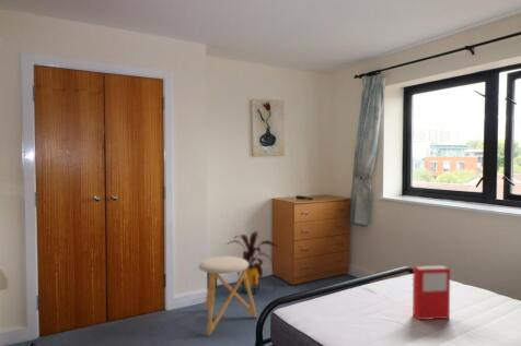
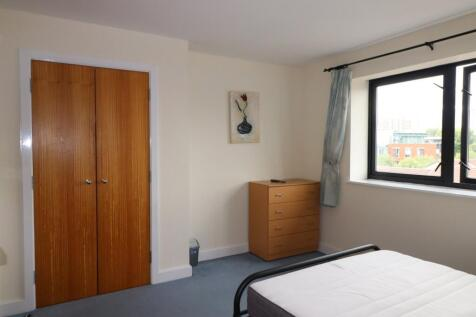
- book [412,264,451,321]
- stool [198,255,258,337]
- house plant [224,230,279,295]
